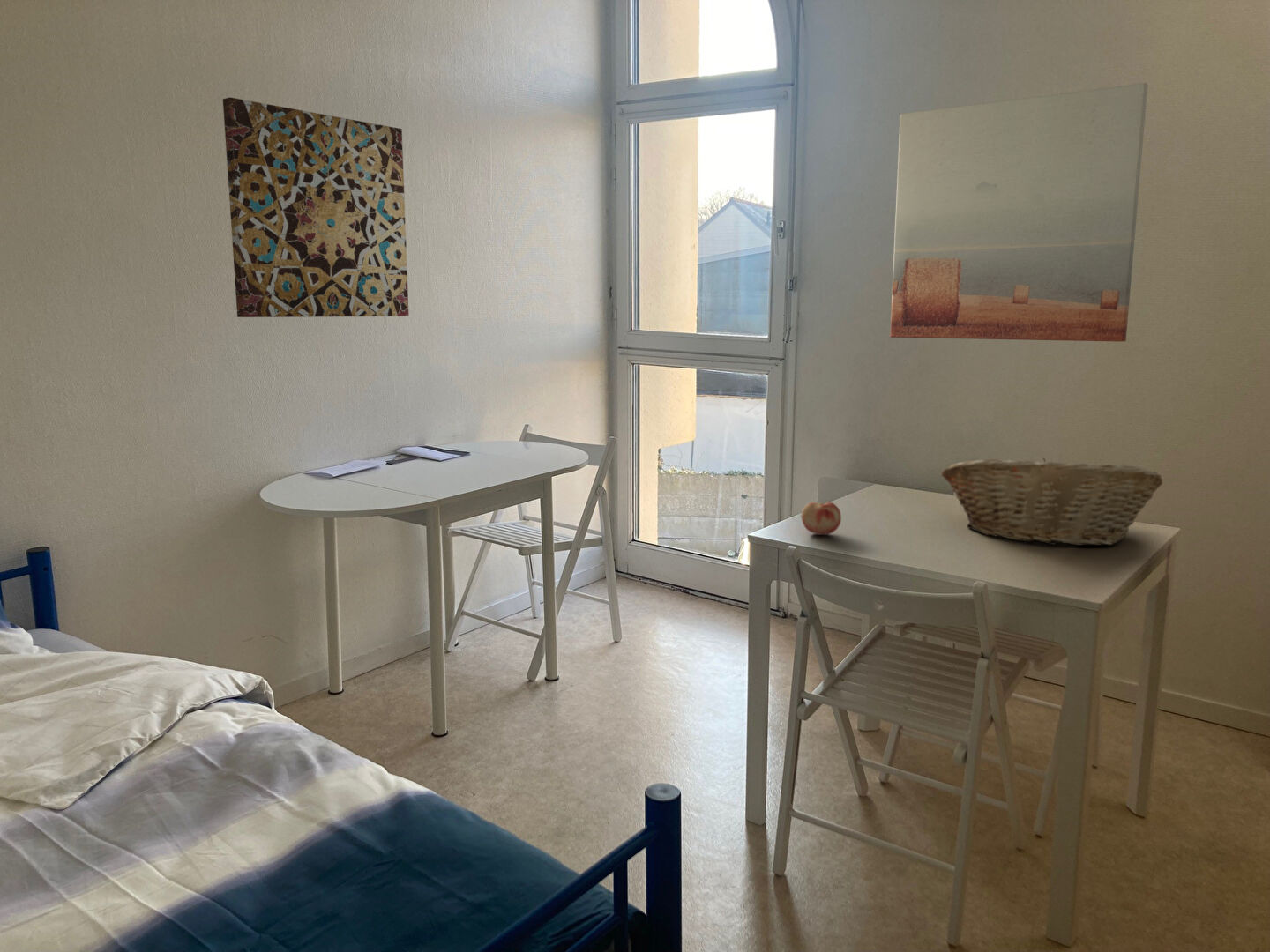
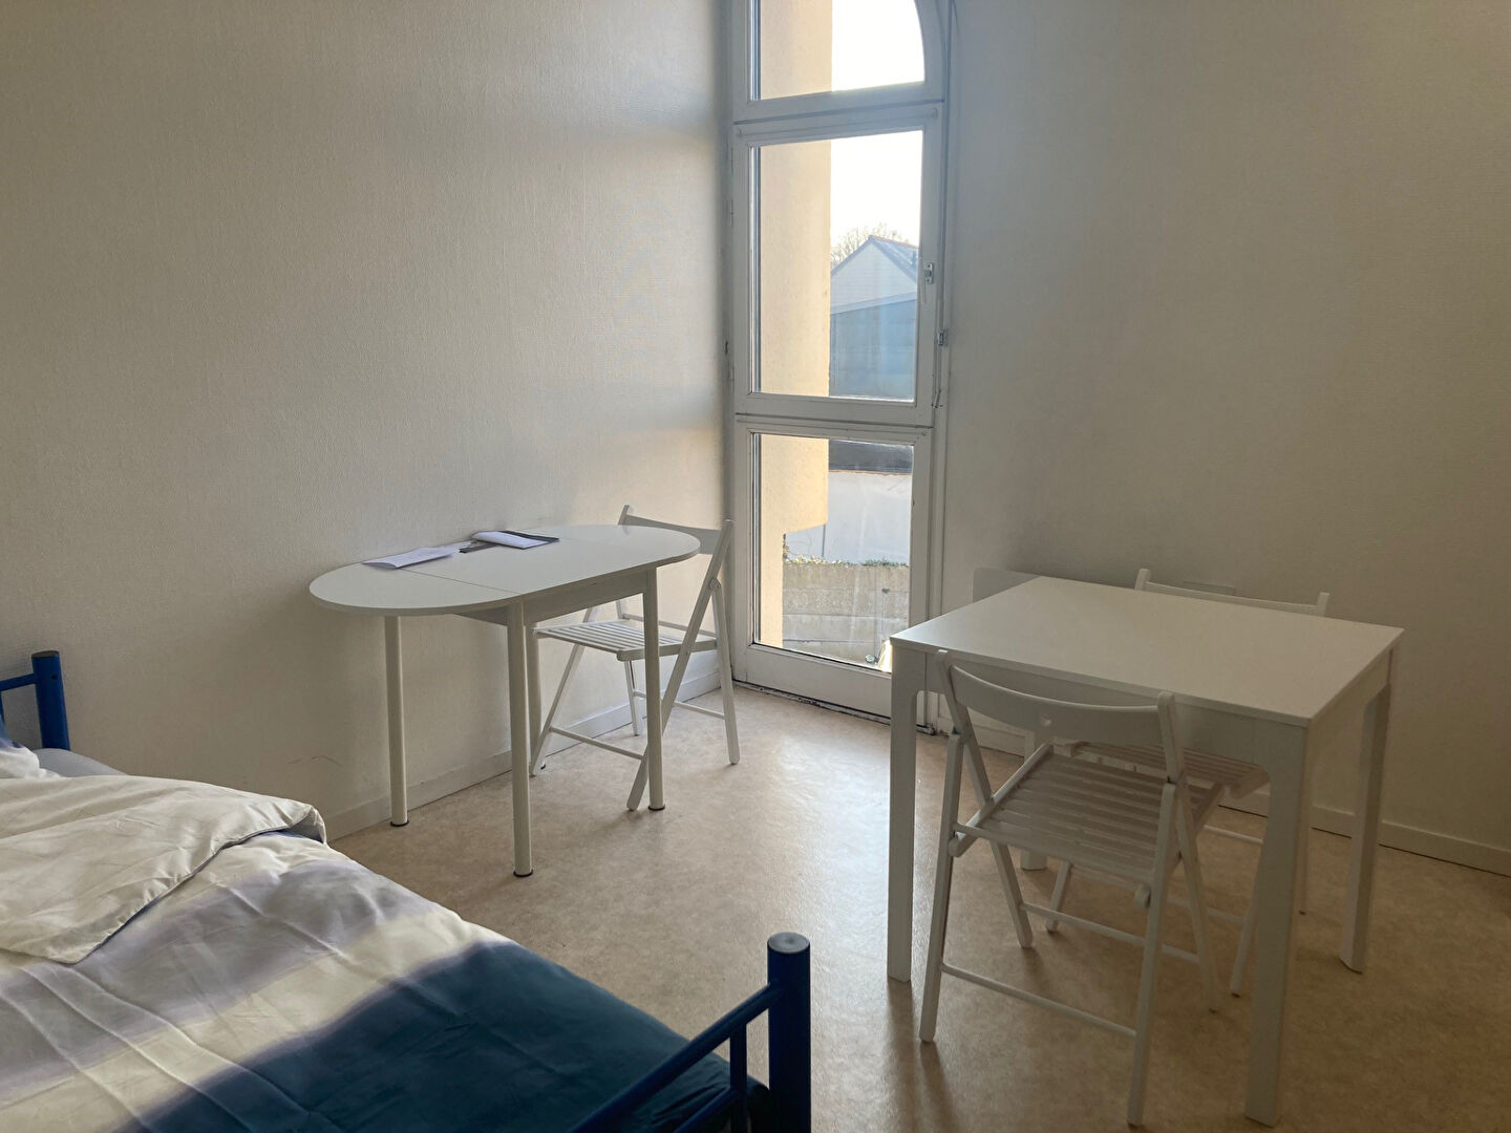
- wall art [222,96,410,318]
- wall art [889,82,1148,343]
- fruit [801,501,842,536]
- fruit basket [940,457,1163,547]
